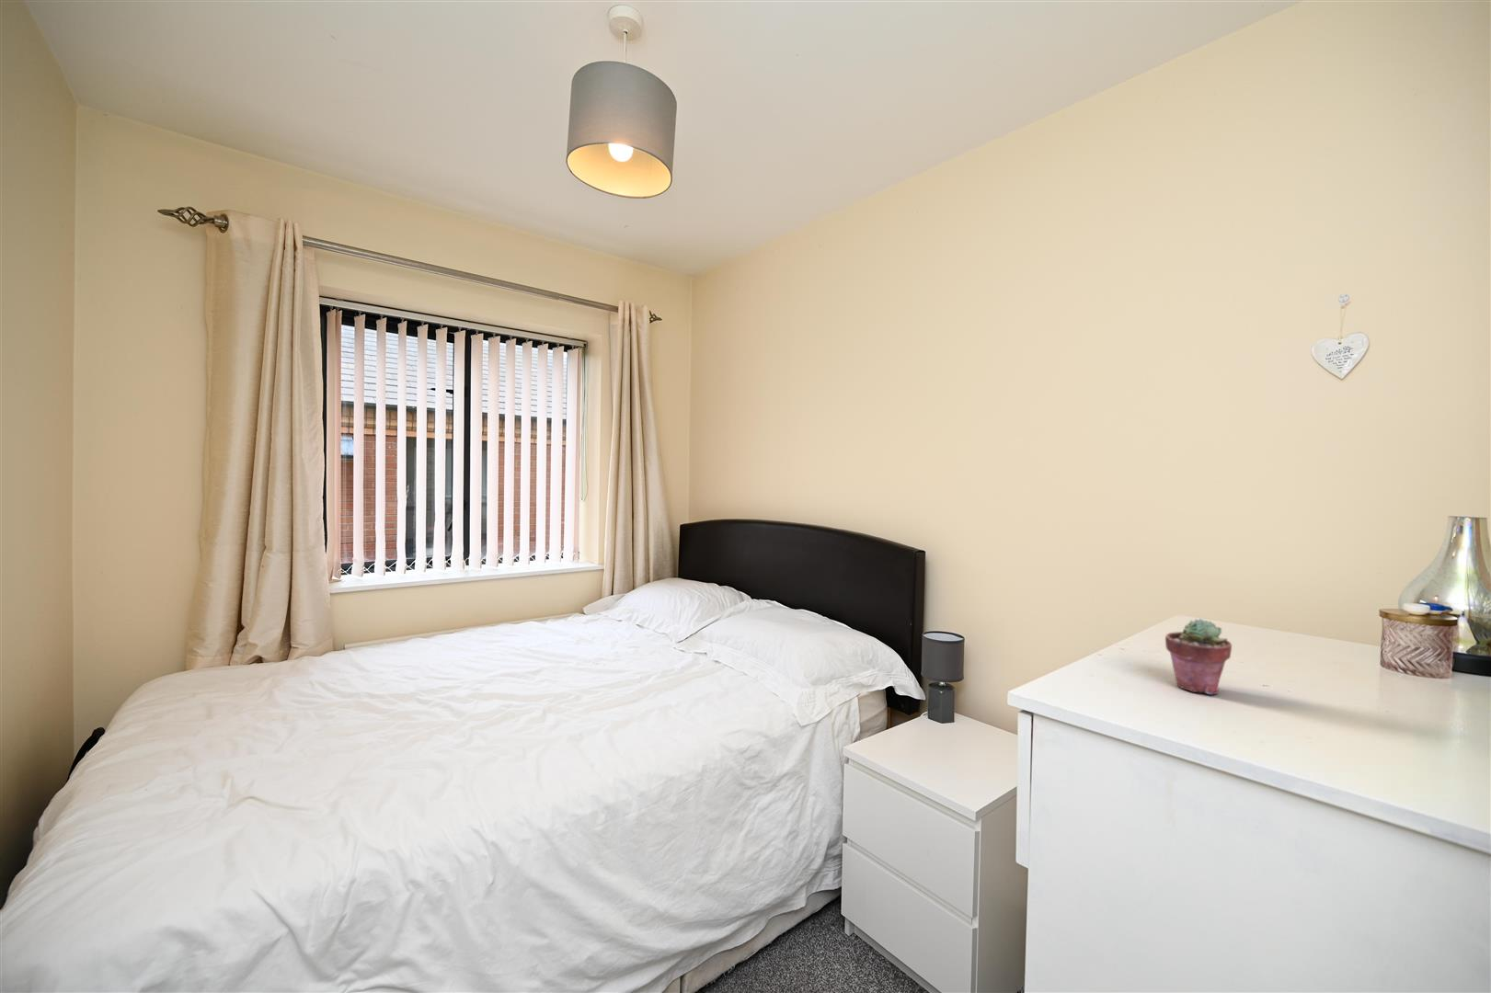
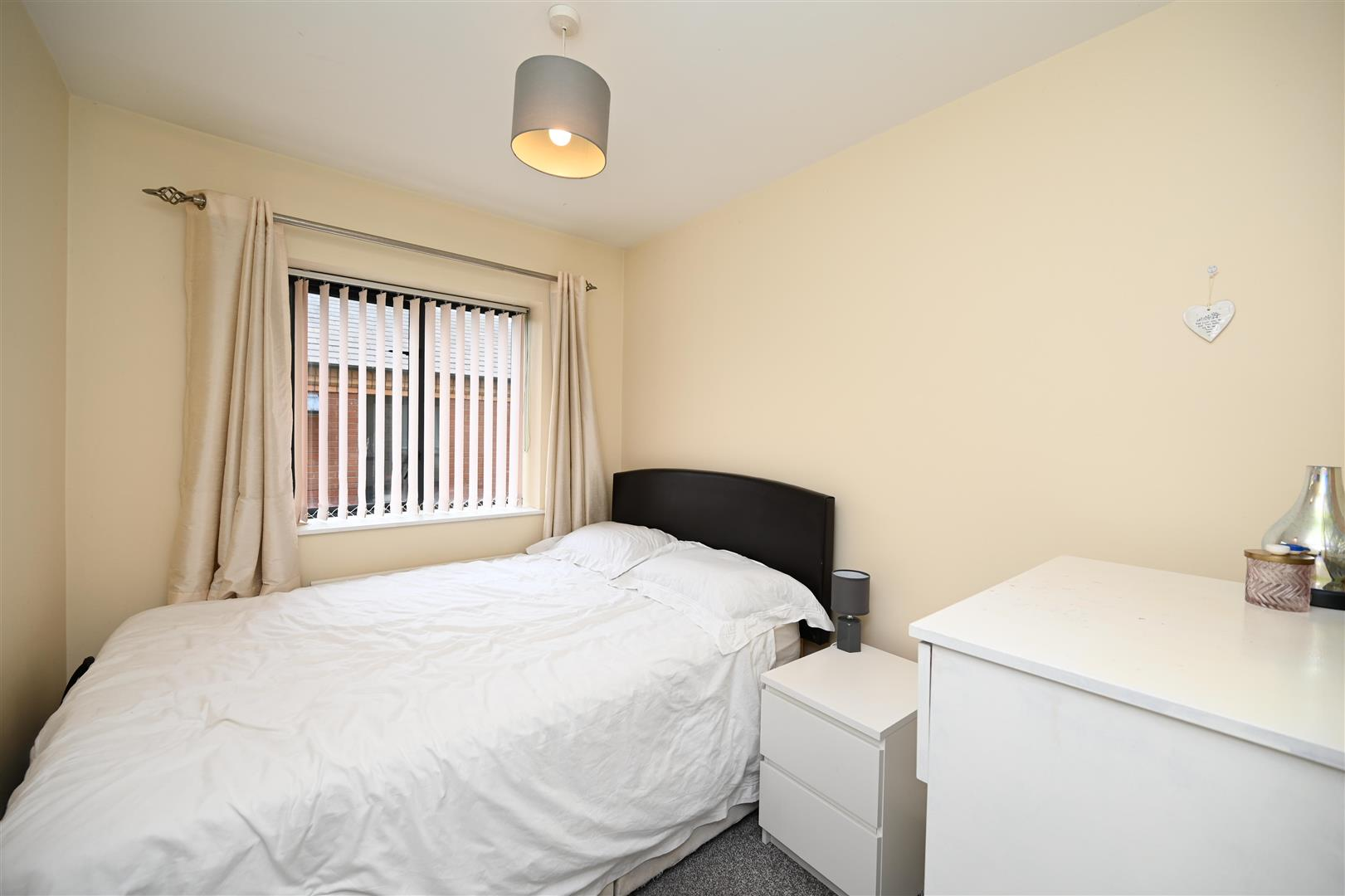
- potted succulent [1164,618,1233,695]
